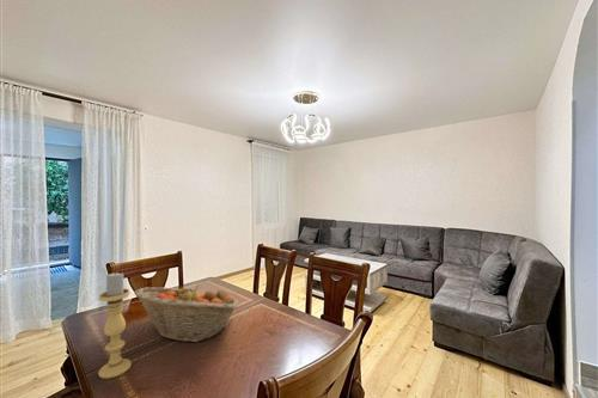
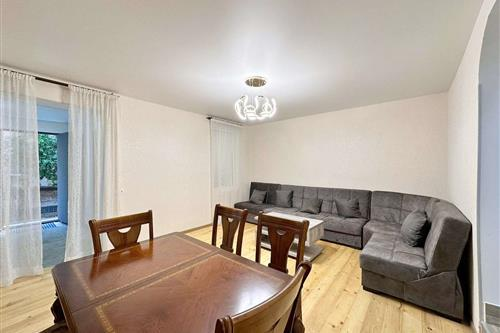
- fruit basket [133,283,239,343]
- candle holder [97,270,133,380]
